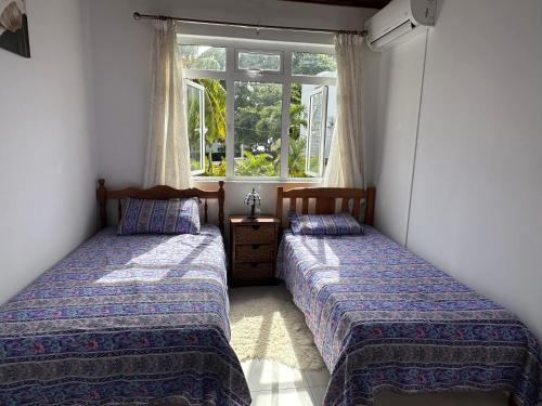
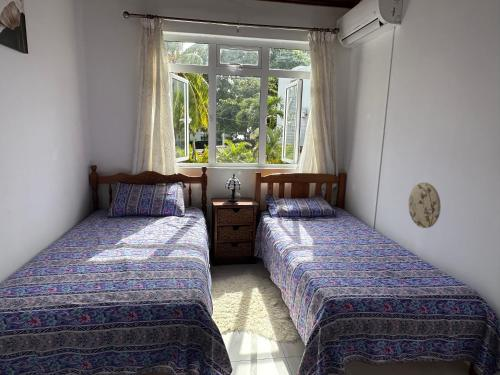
+ decorative plate [407,182,442,229]
